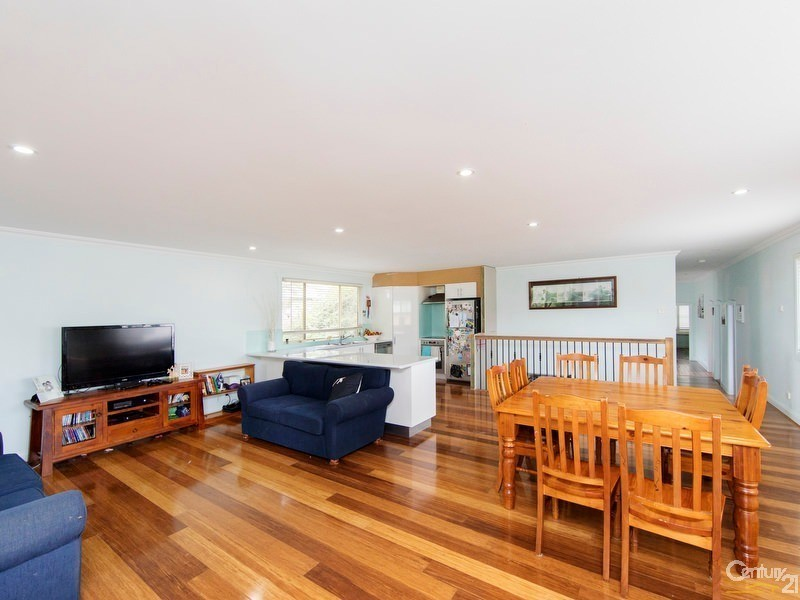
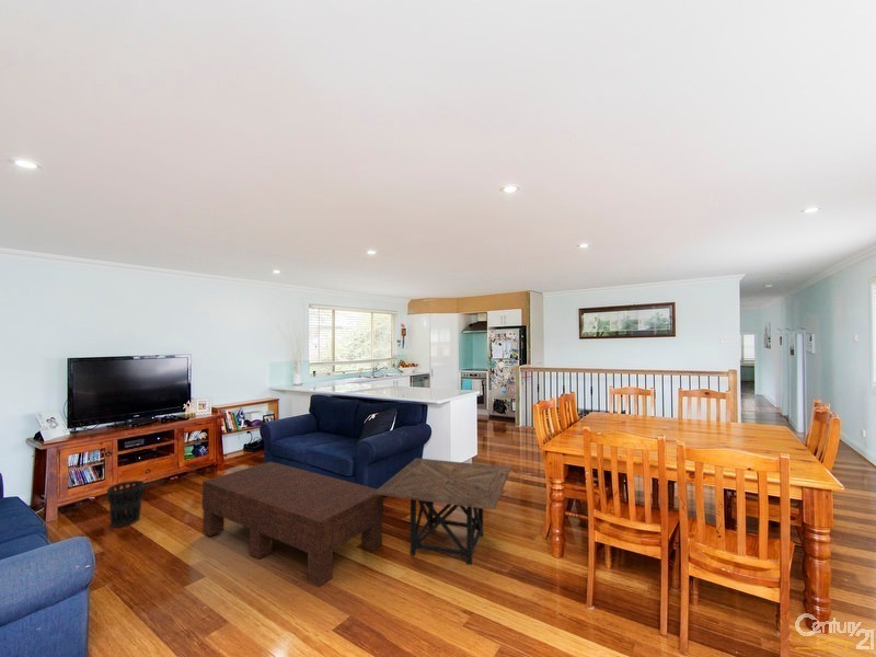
+ coffee table [200,461,384,588]
+ side table [374,457,511,566]
+ wastebasket [106,480,146,528]
